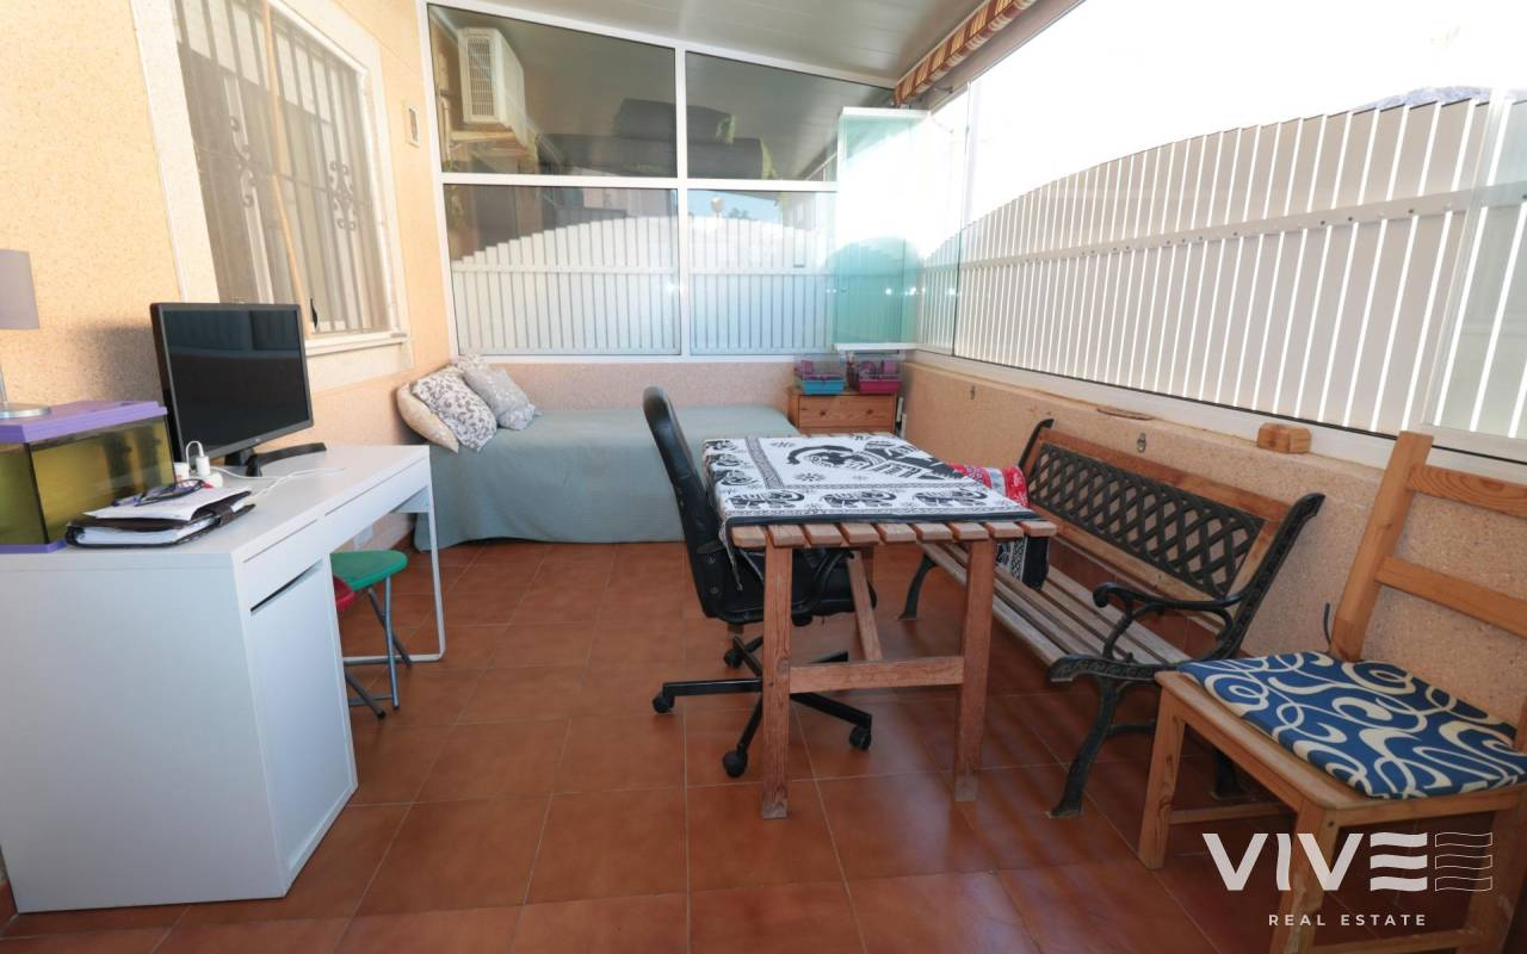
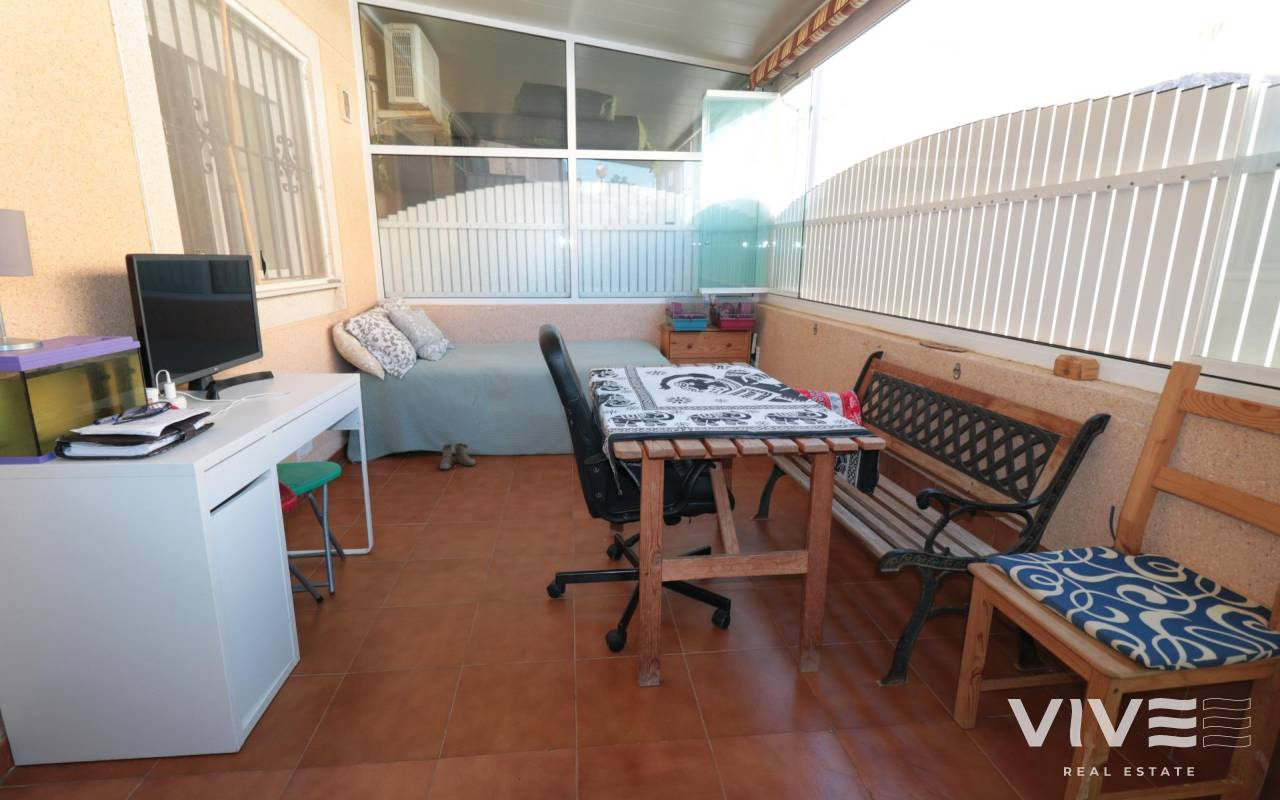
+ boots [436,442,477,471]
